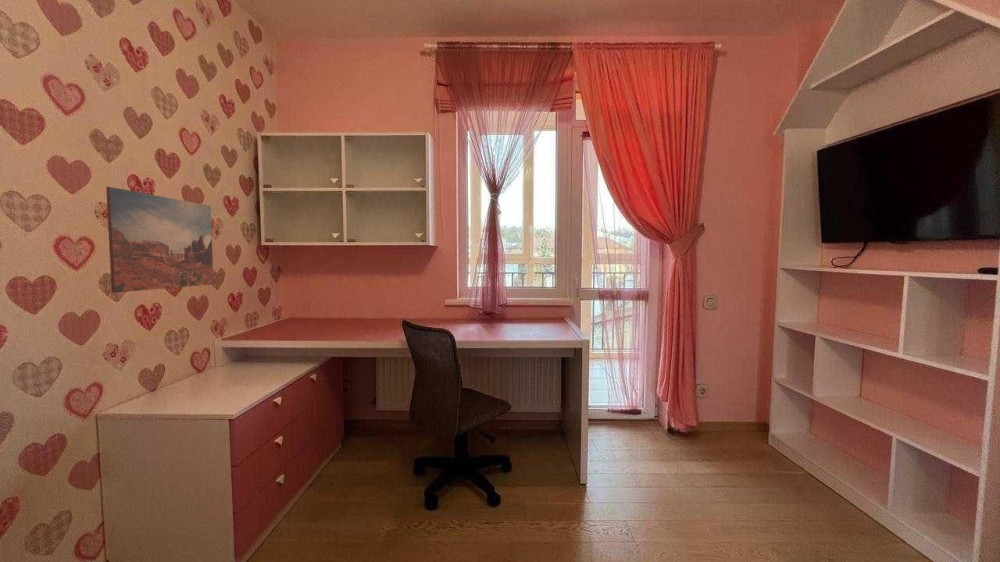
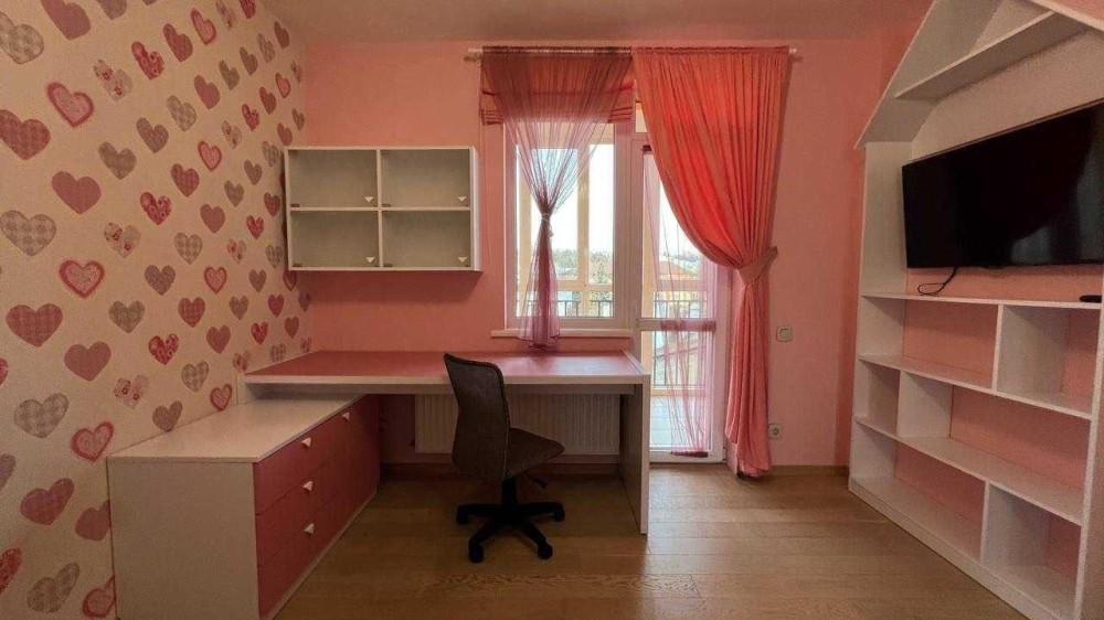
- wall art [105,186,215,294]
